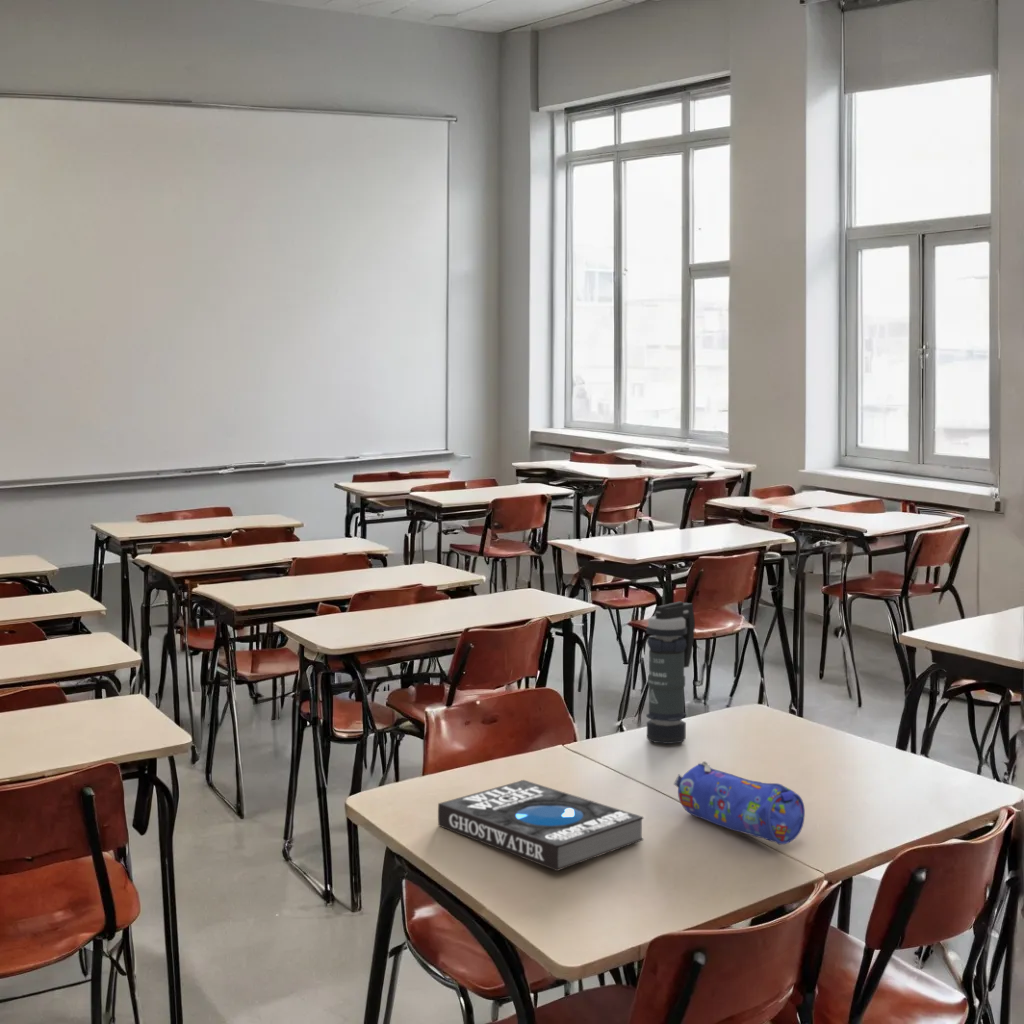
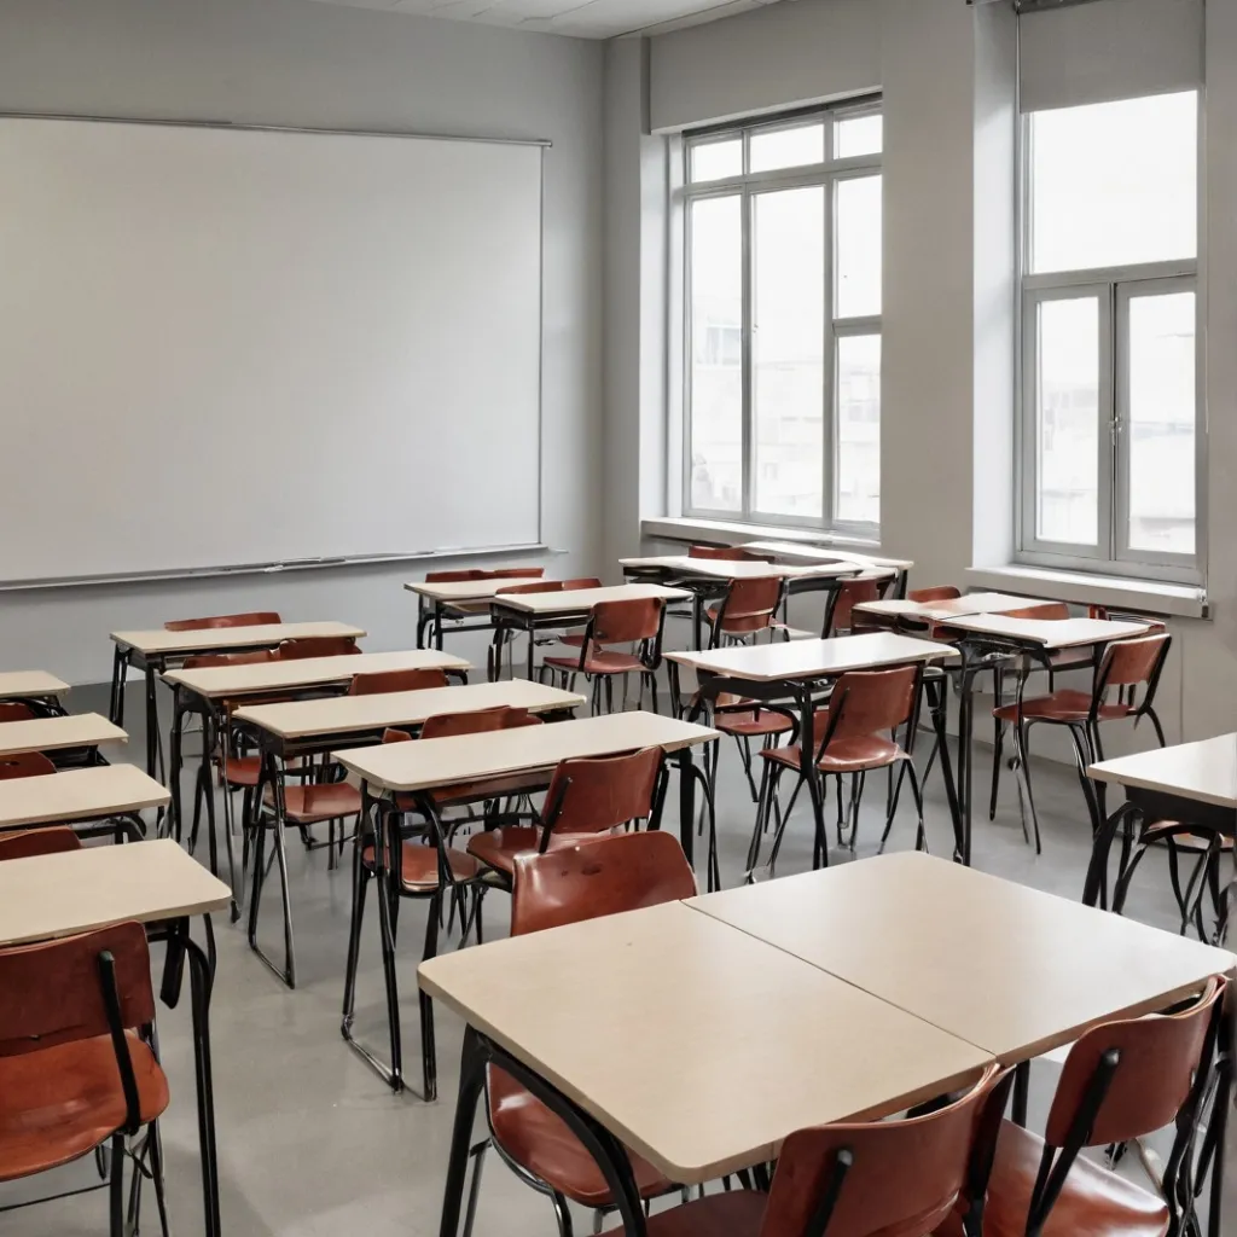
- book [437,779,644,872]
- smoke grenade [645,601,696,745]
- pencil case [673,760,806,845]
